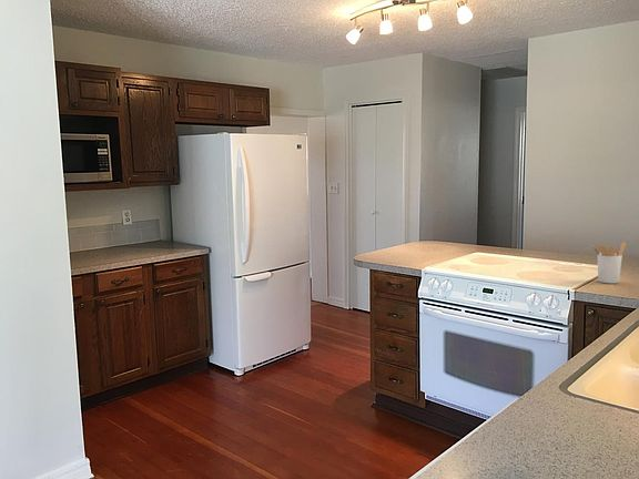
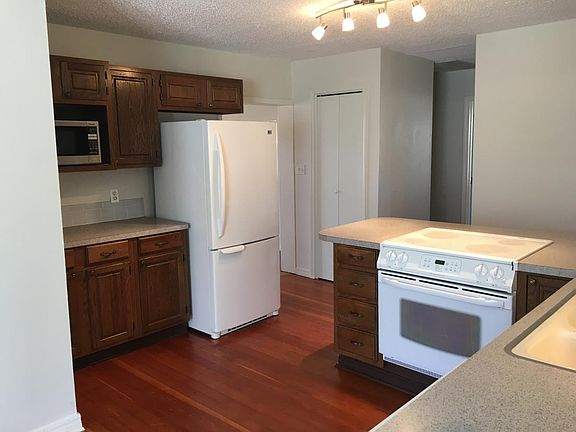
- utensil holder [591,242,627,284]
